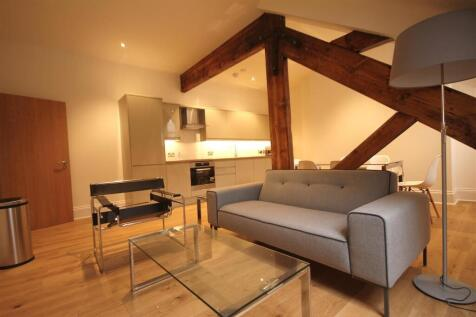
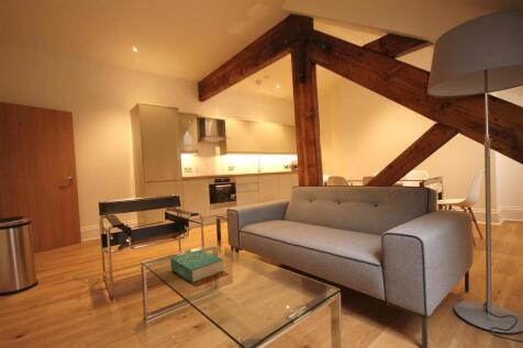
+ book [170,249,225,283]
